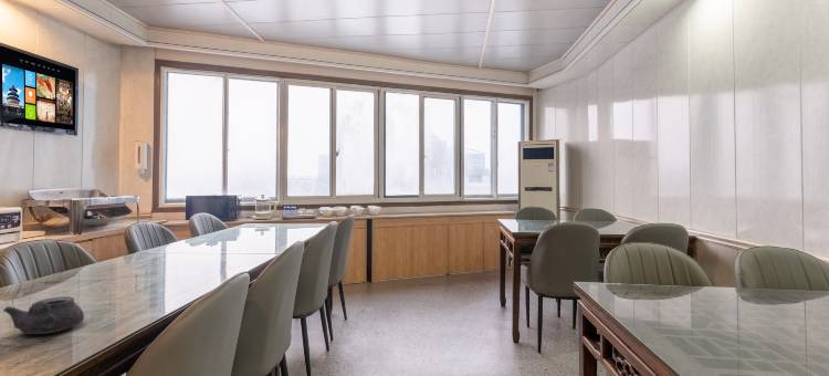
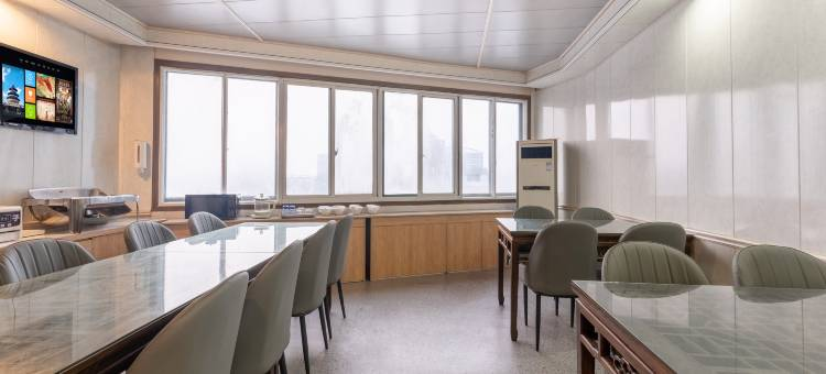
- teapot [2,295,85,335]
